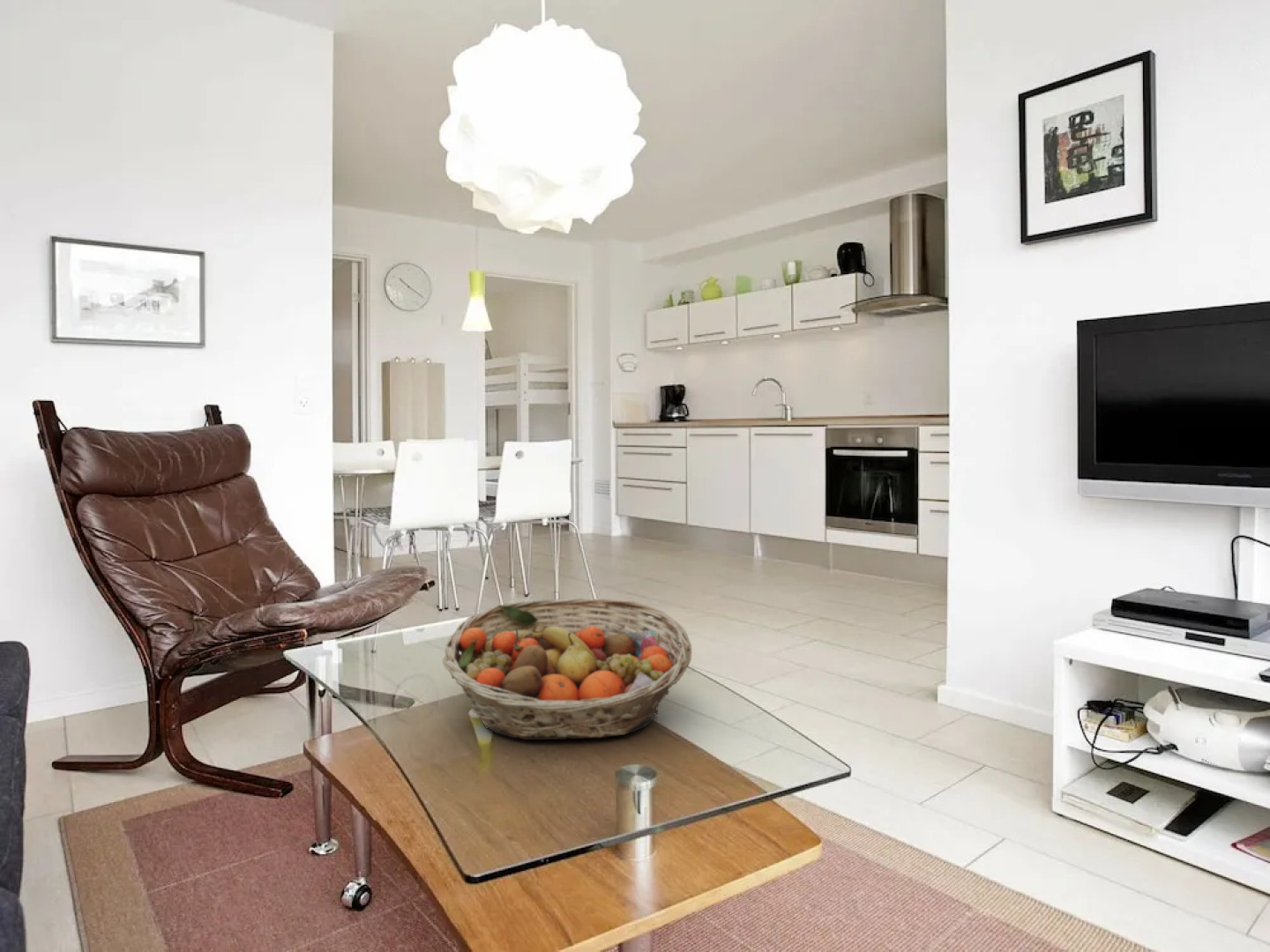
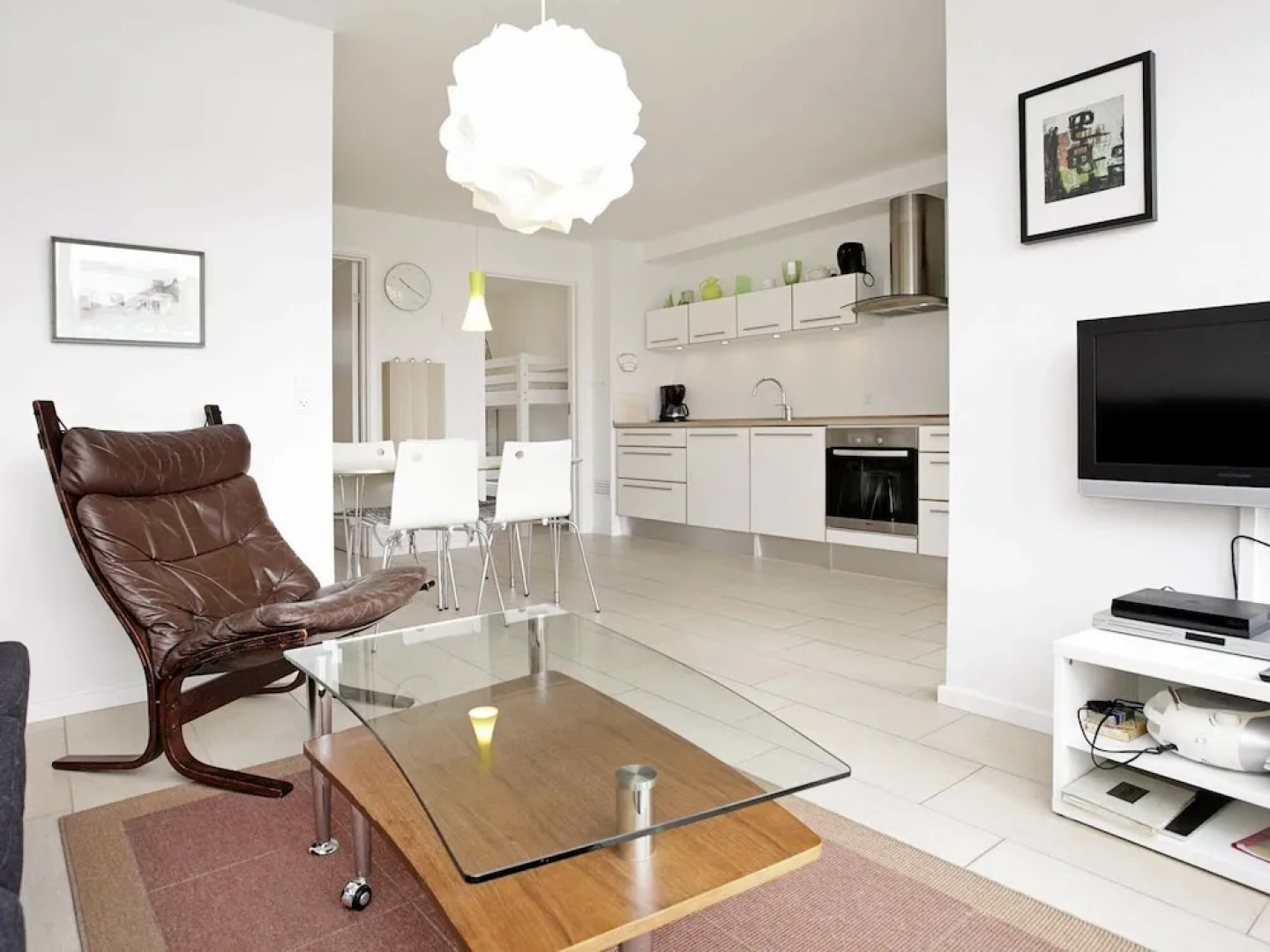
- fruit basket [442,597,692,740]
